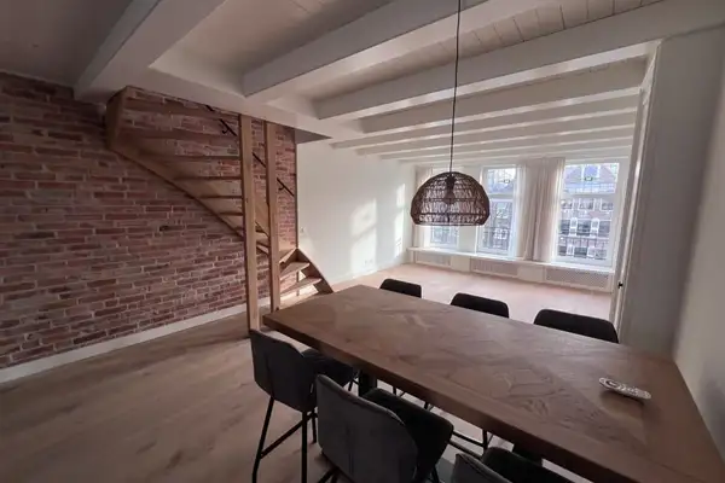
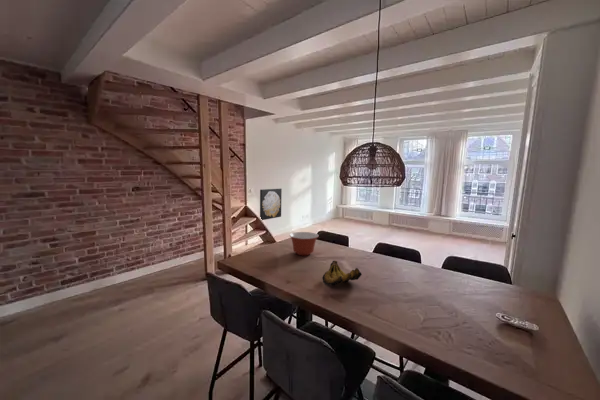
+ wall art [259,187,283,221]
+ banana bunch [321,260,363,286]
+ mixing bowl [288,231,319,256]
